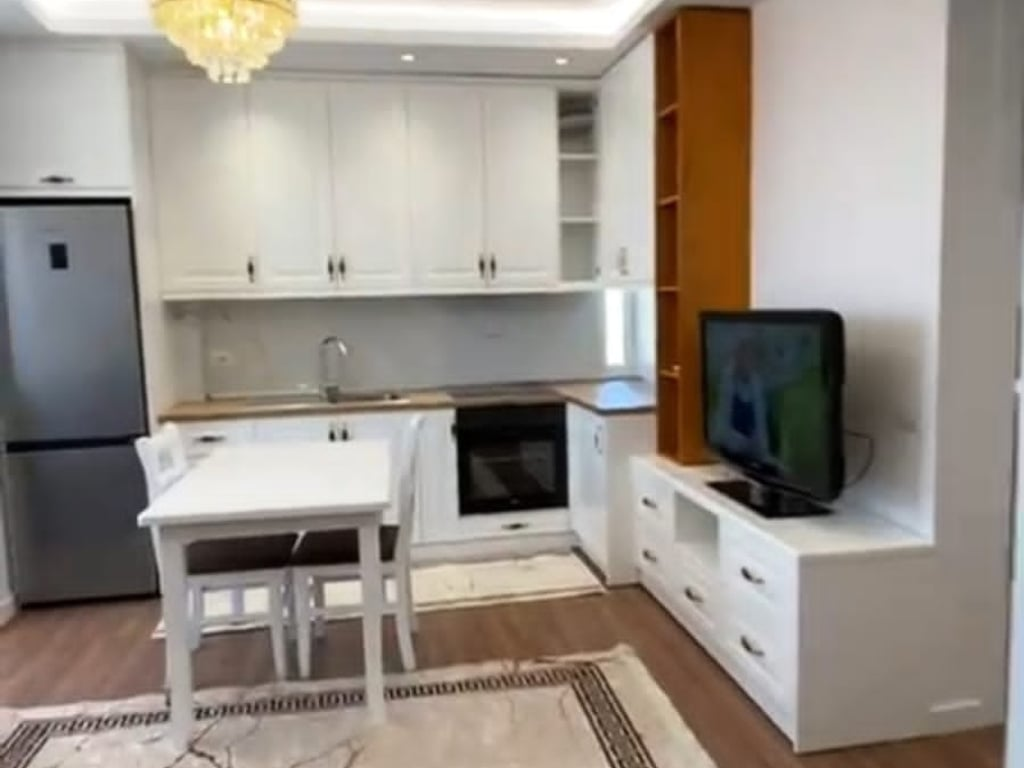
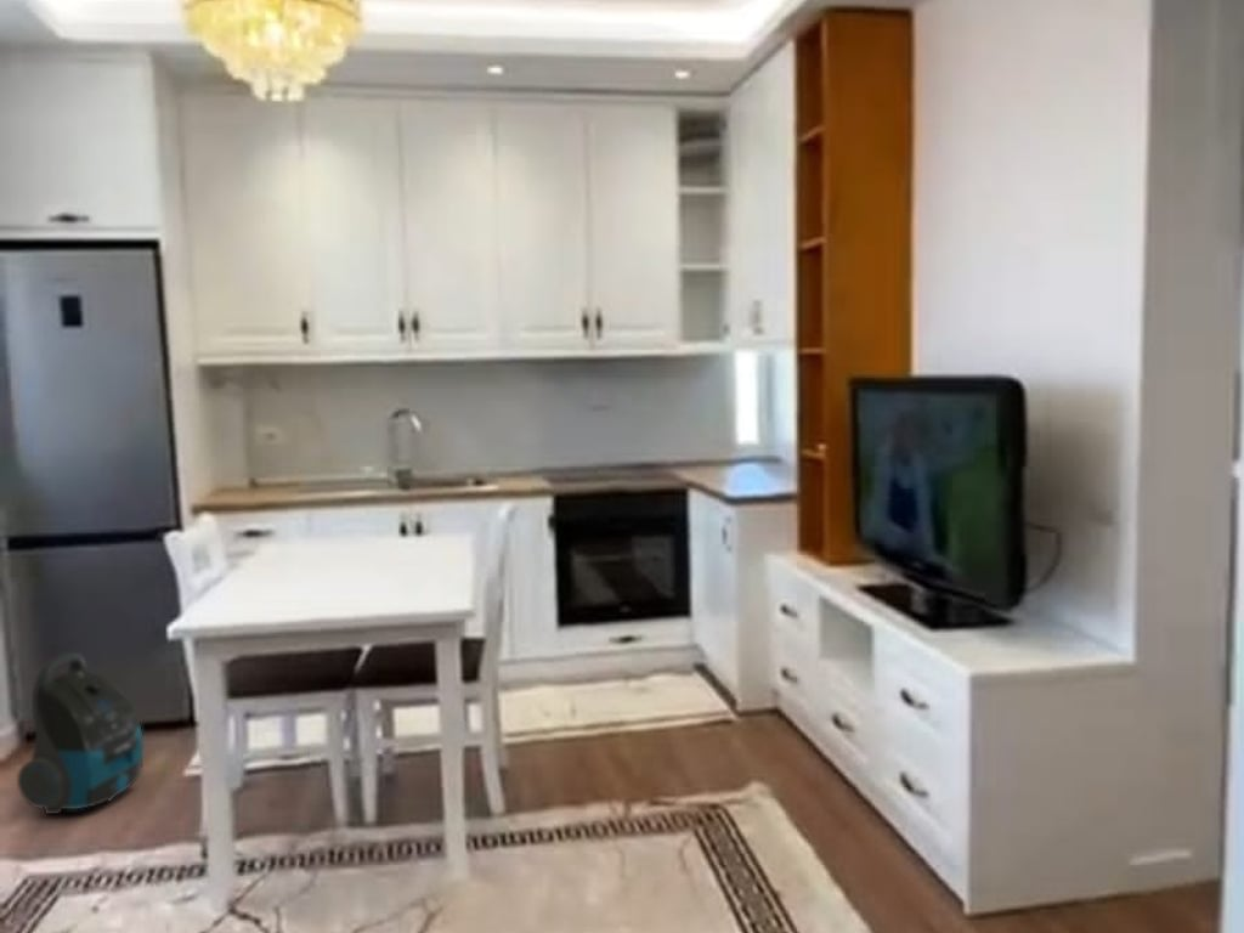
+ vacuum cleaner [16,651,145,815]
